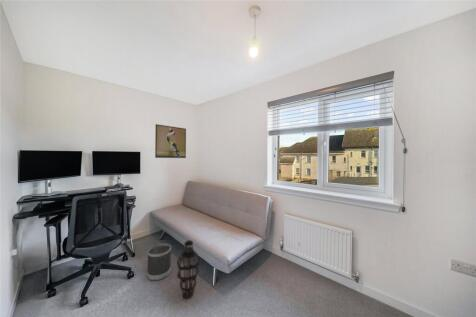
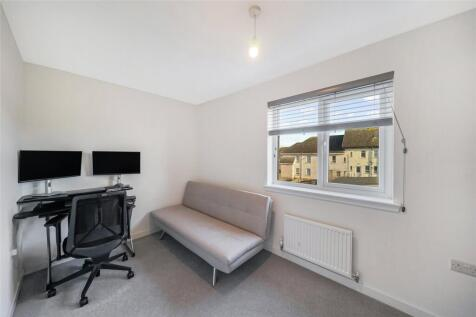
- wastebasket [146,242,172,282]
- lantern [176,239,201,300]
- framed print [154,123,187,159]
